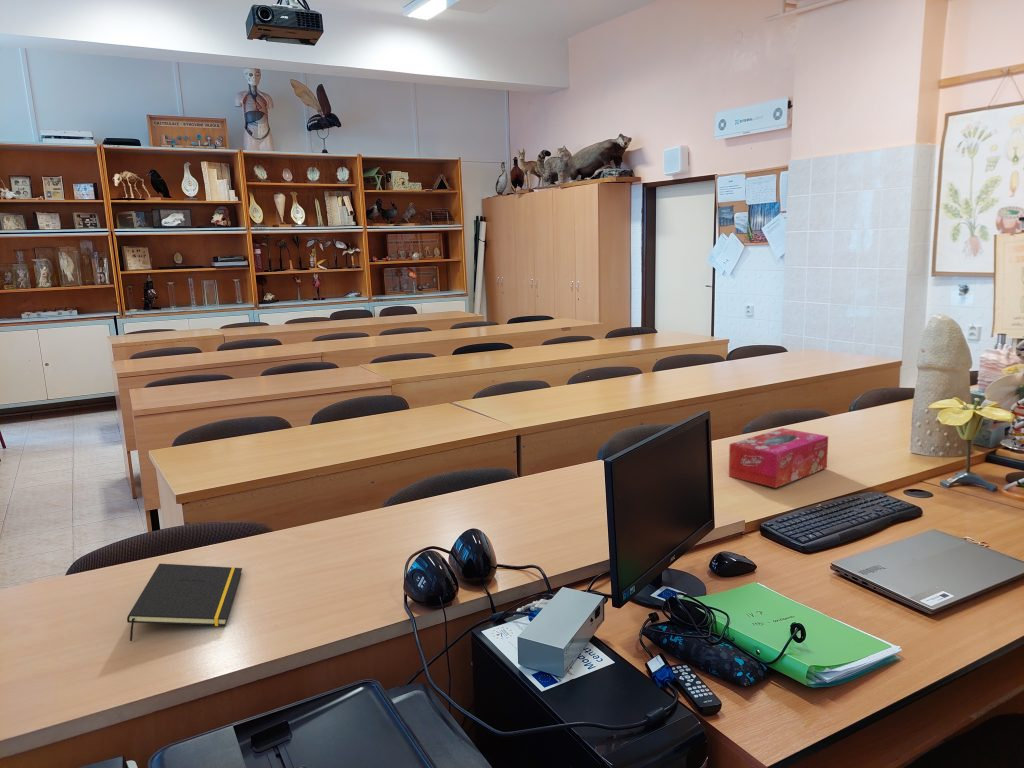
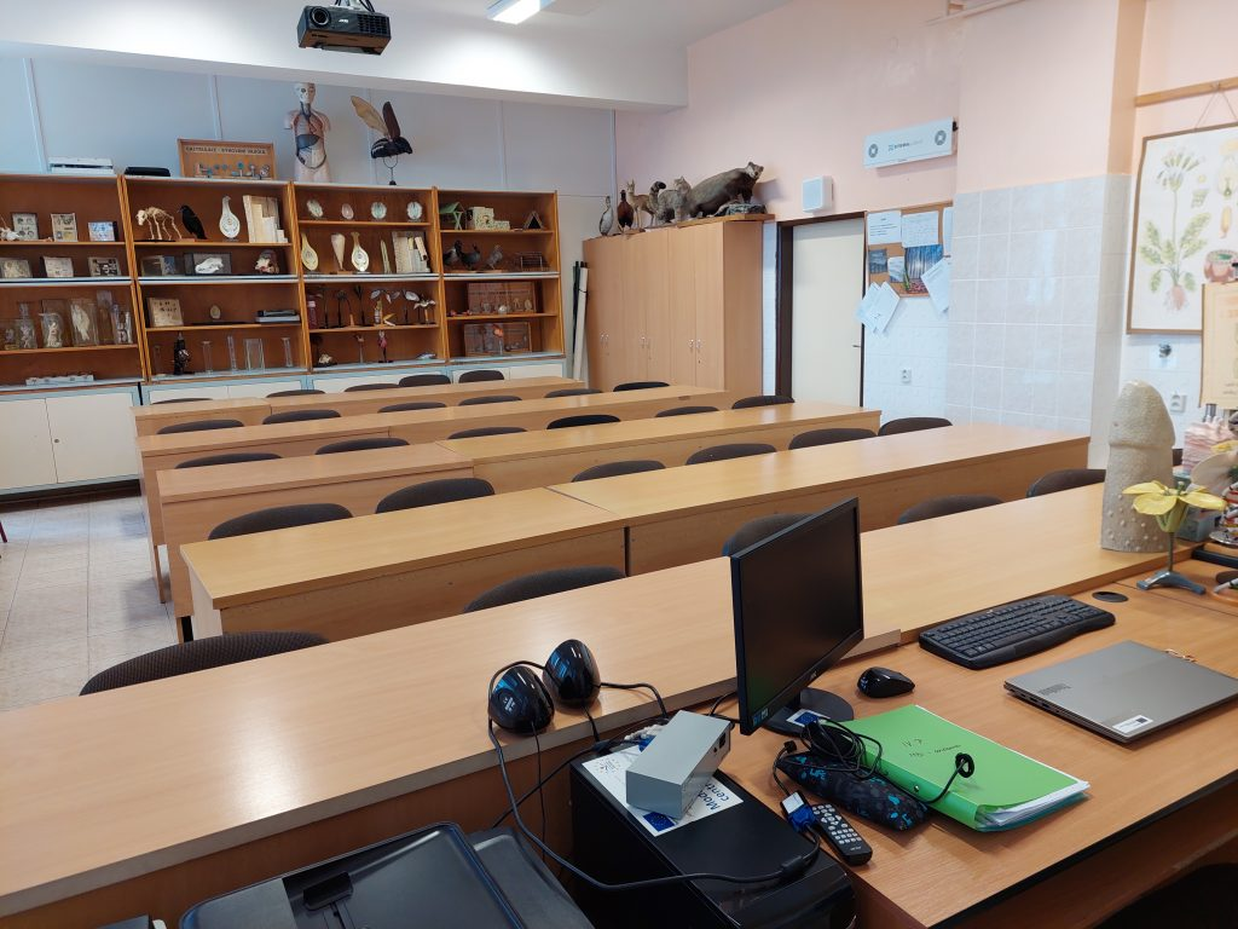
- notepad [126,563,243,642]
- tissue box [728,427,829,489]
